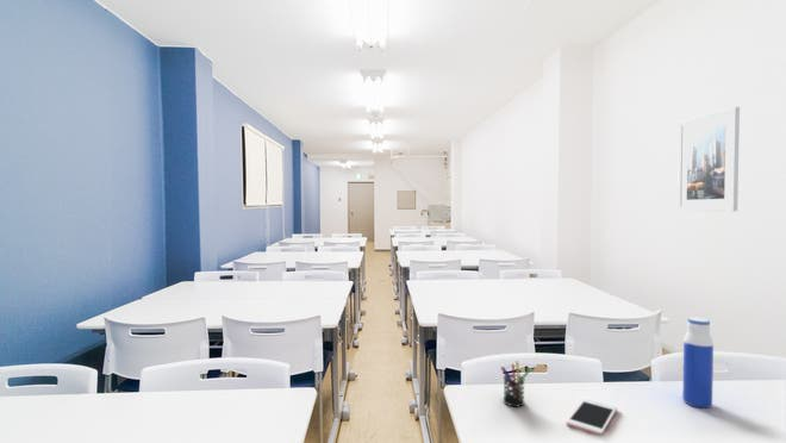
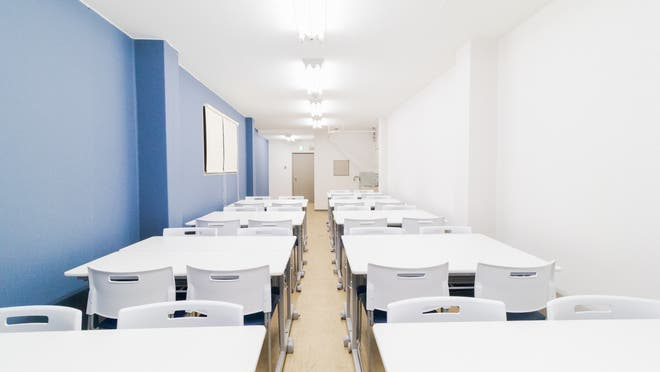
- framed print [676,106,741,212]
- cell phone [566,398,618,437]
- water bottle [681,316,715,410]
- pen holder [500,360,531,407]
